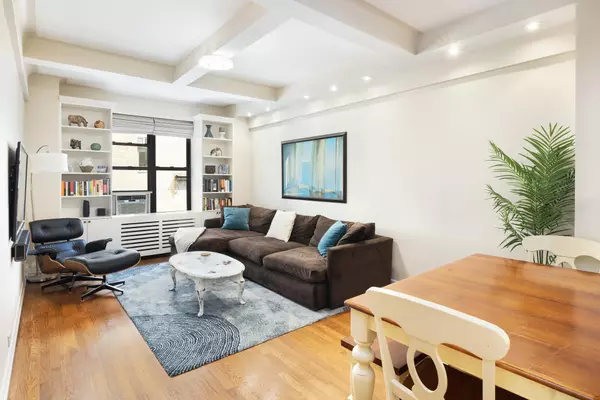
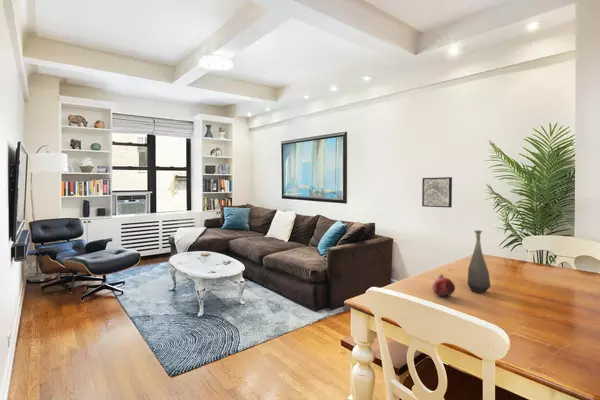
+ wall art [421,176,453,209]
+ bottle [467,229,491,294]
+ fruit [431,273,456,298]
